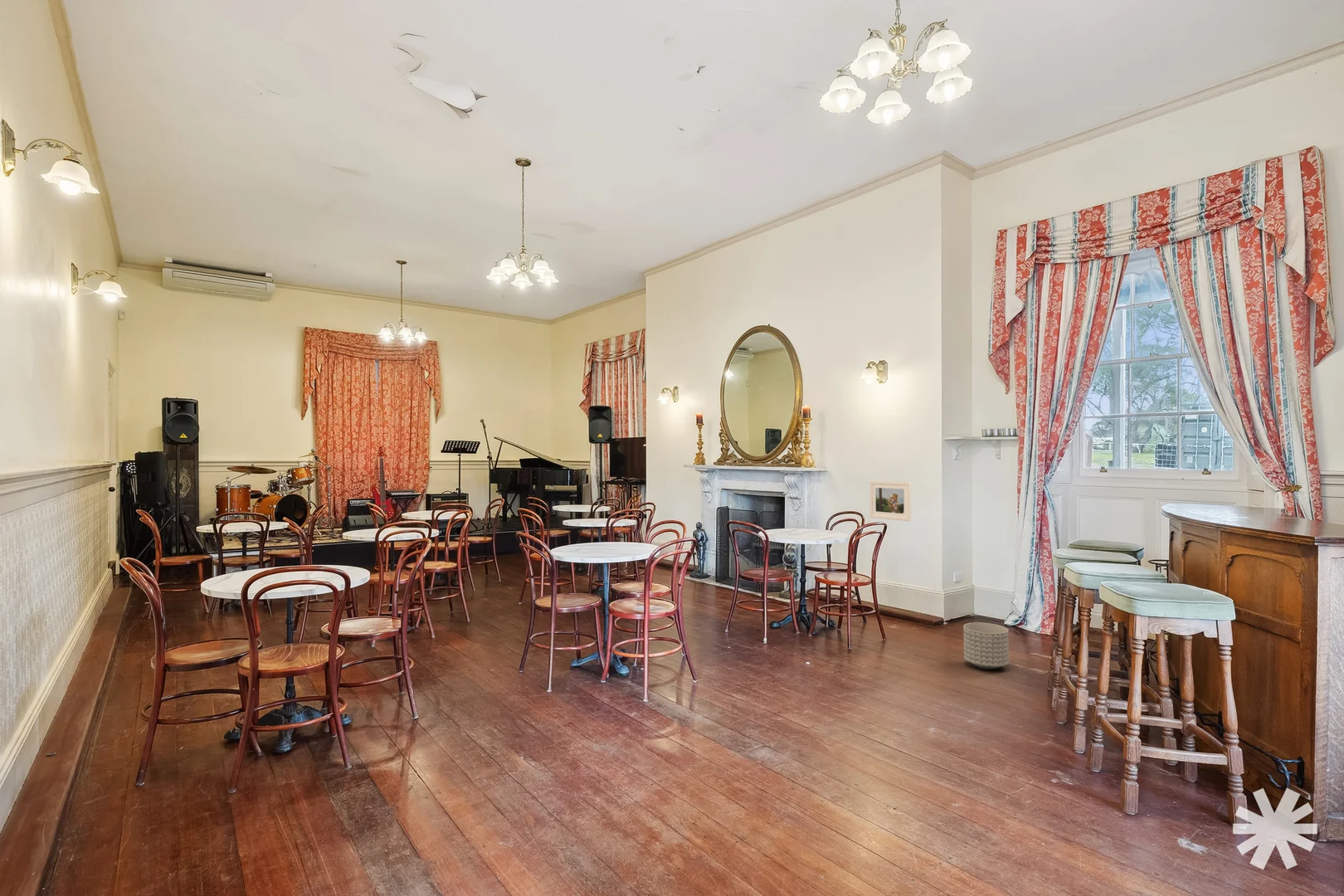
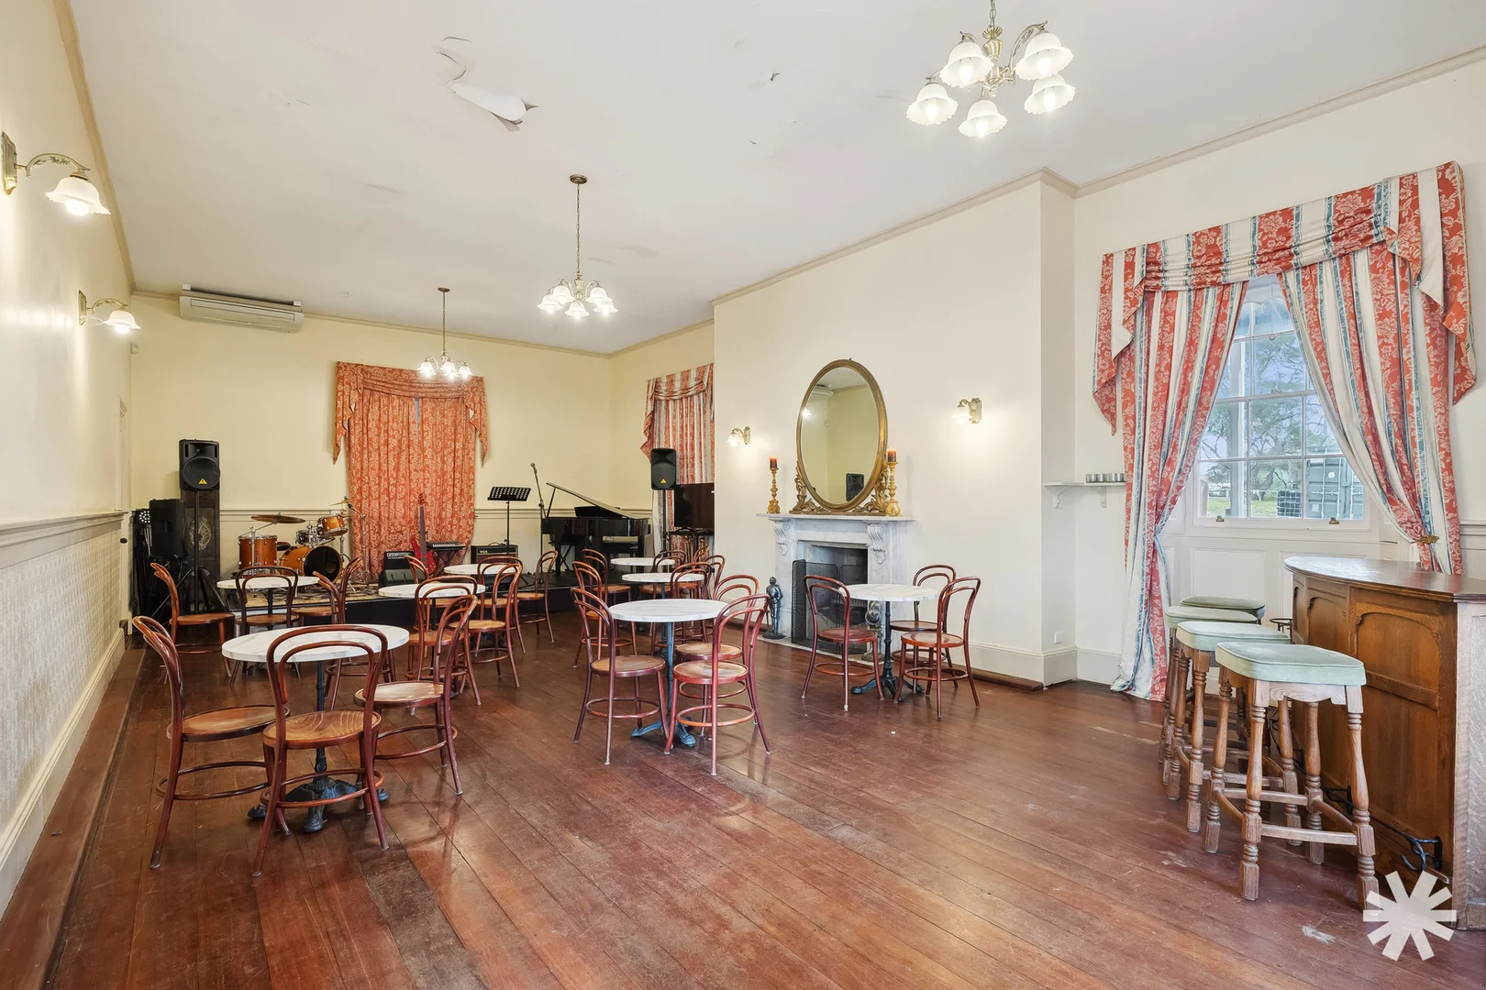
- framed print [869,480,913,522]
- planter [963,621,1010,670]
